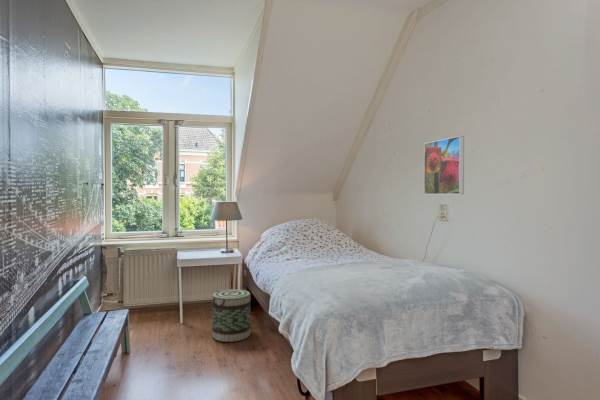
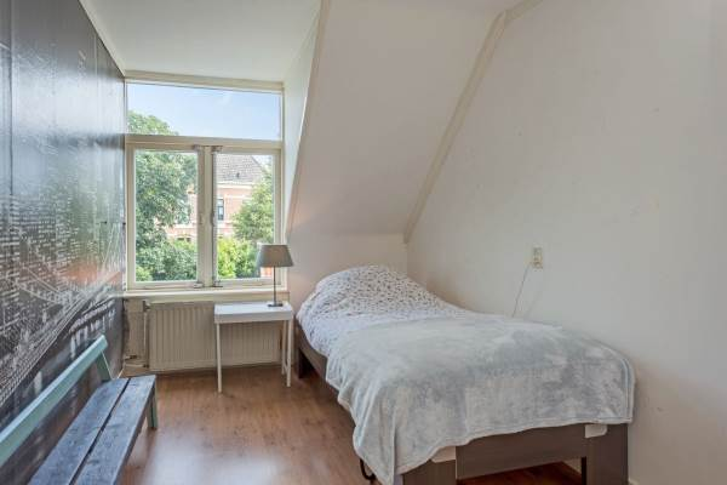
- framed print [423,135,465,195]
- basket [211,288,251,343]
